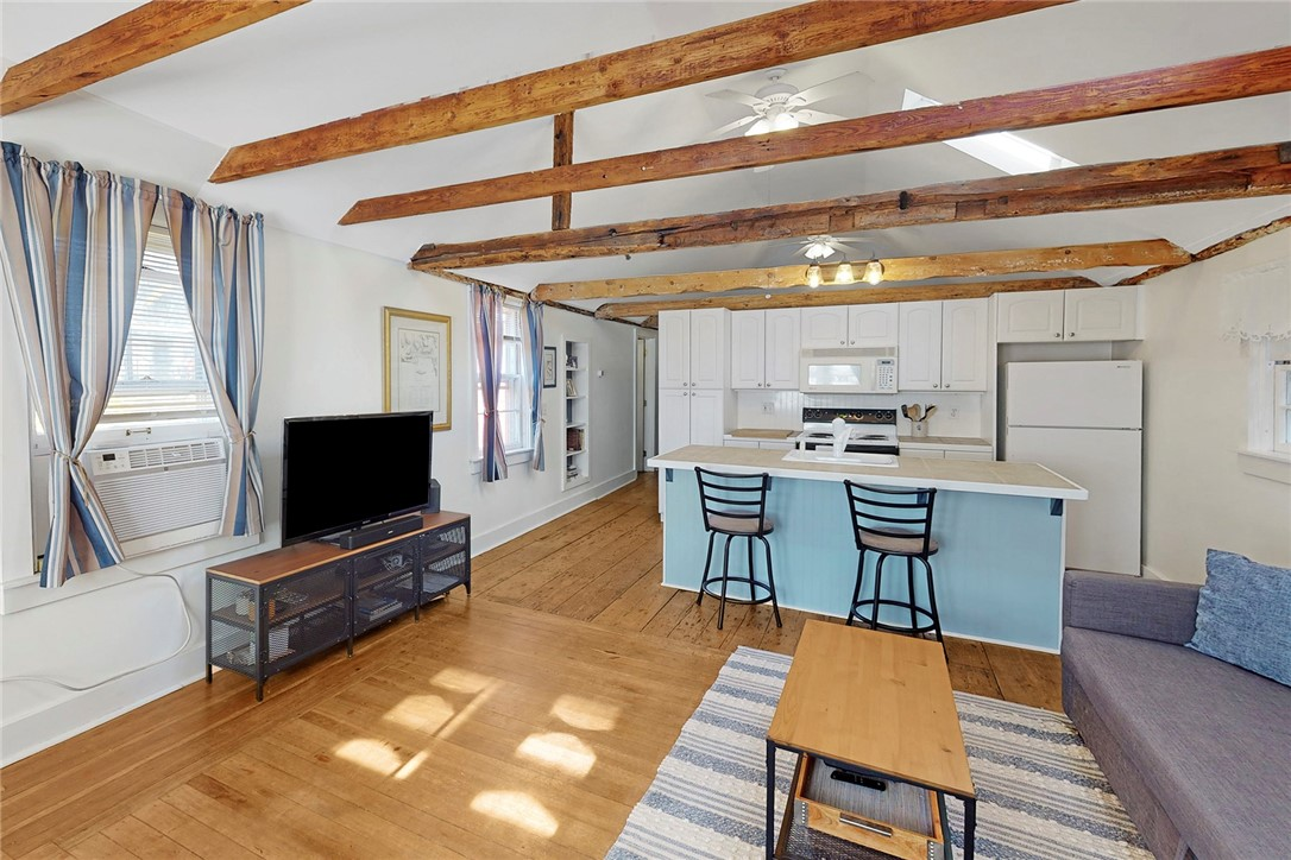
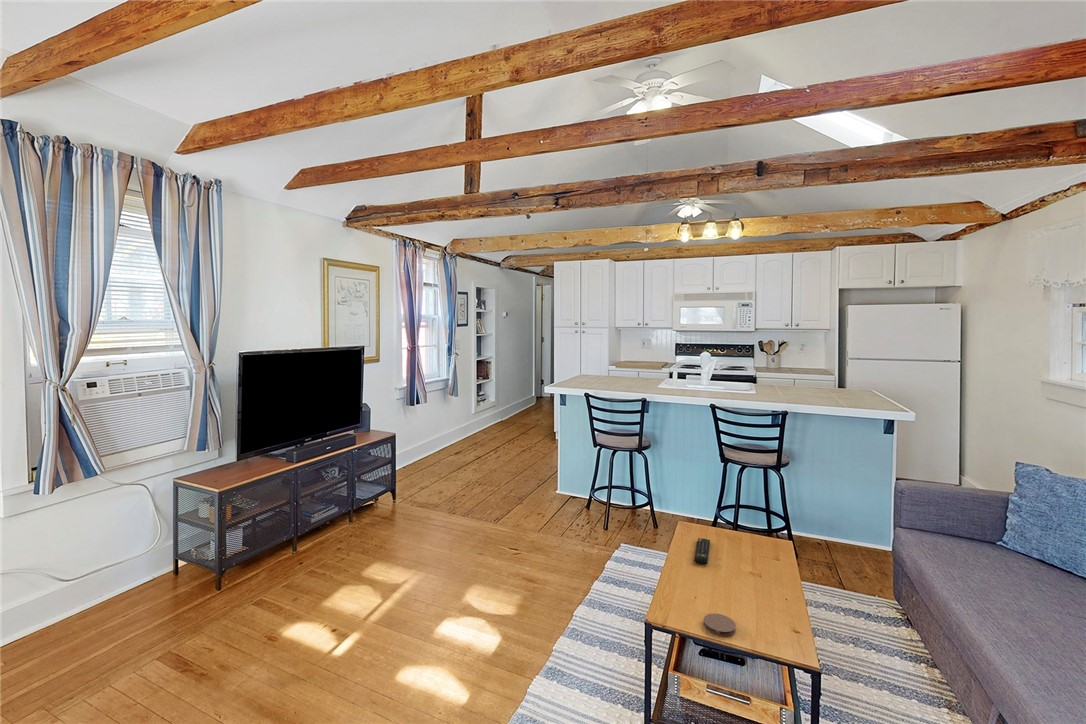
+ coaster [703,613,737,637]
+ remote control [693,537,711,566]
